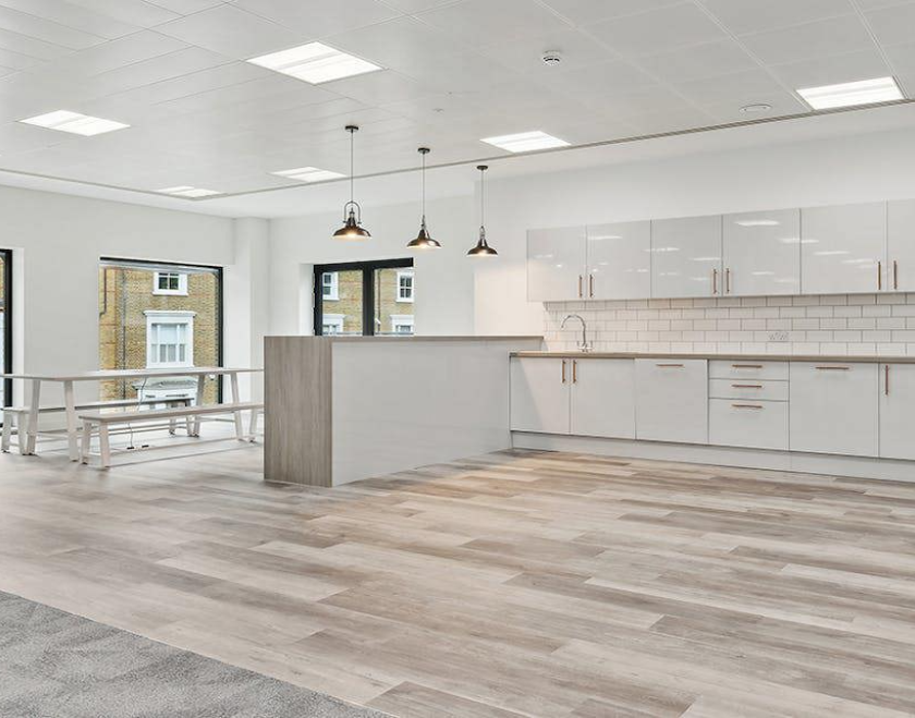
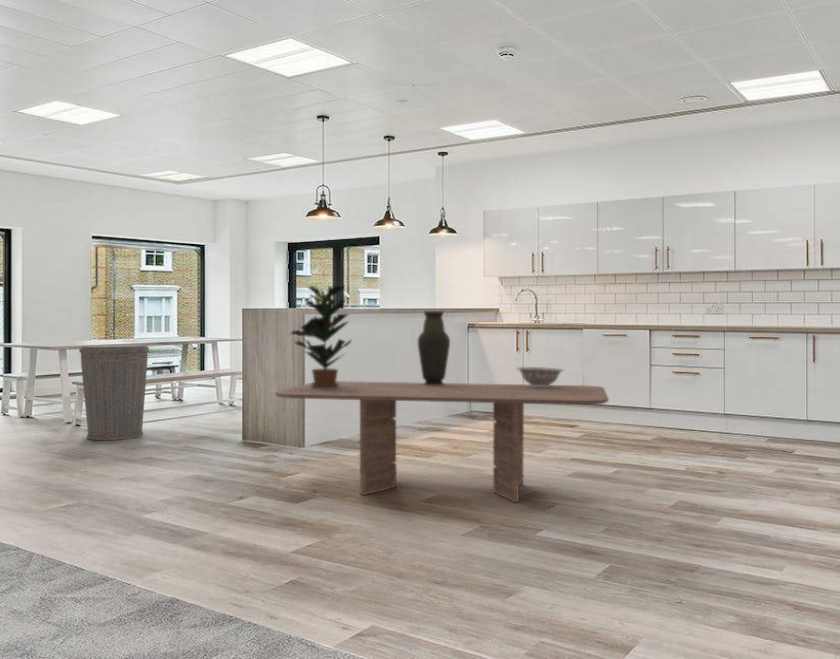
+ vase [417,310,451,386]
+ decorative bowl [515,366,565,387]
+ dining table [274,380,610,503]
+ potted plant [288,285,352,389]
+ trash can [78,344,150,441]
